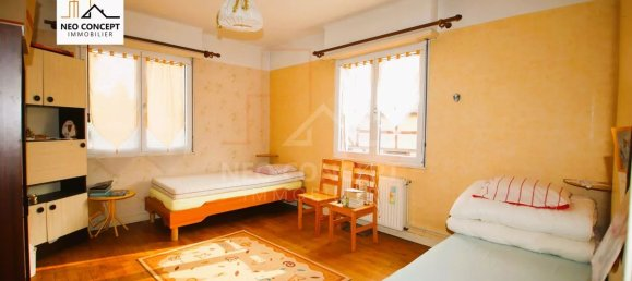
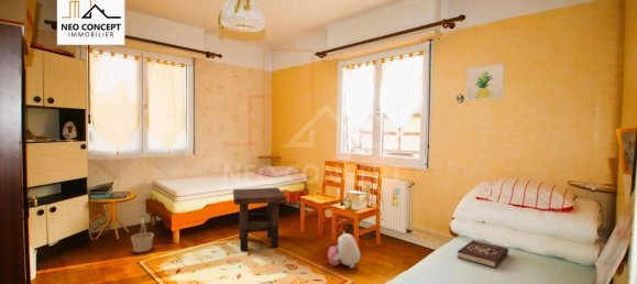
+ basket [130,218,155,253]
+ plush toy [327,230,361,269]
+ side table [232,187,287,252]
+ book [457,239,509,269]
+ wall art [465,63,505,101]
